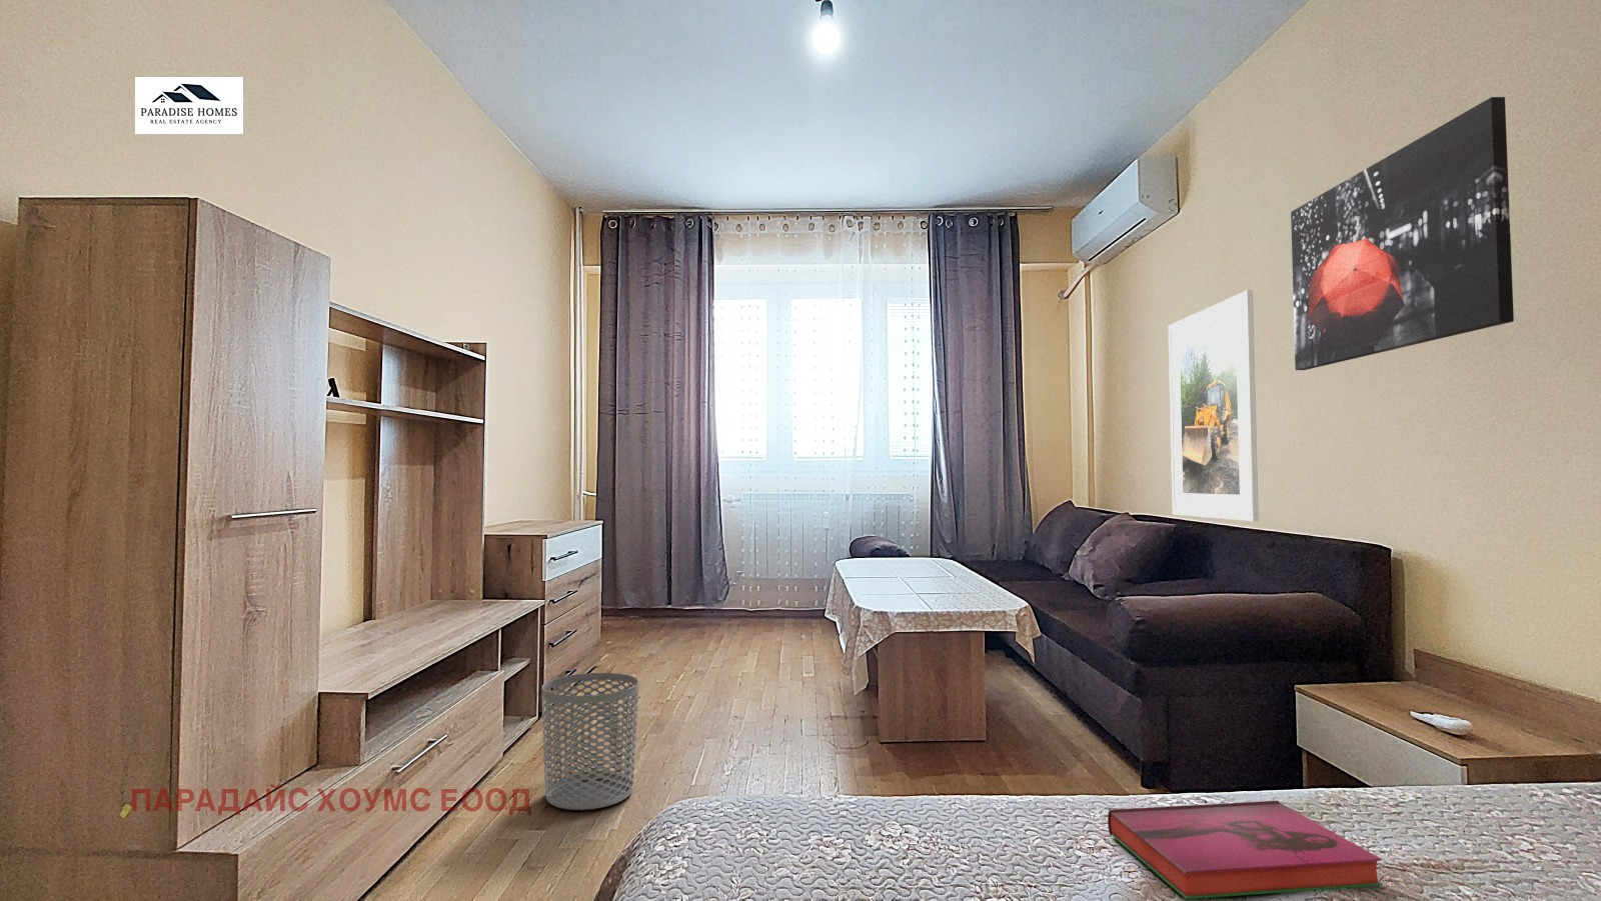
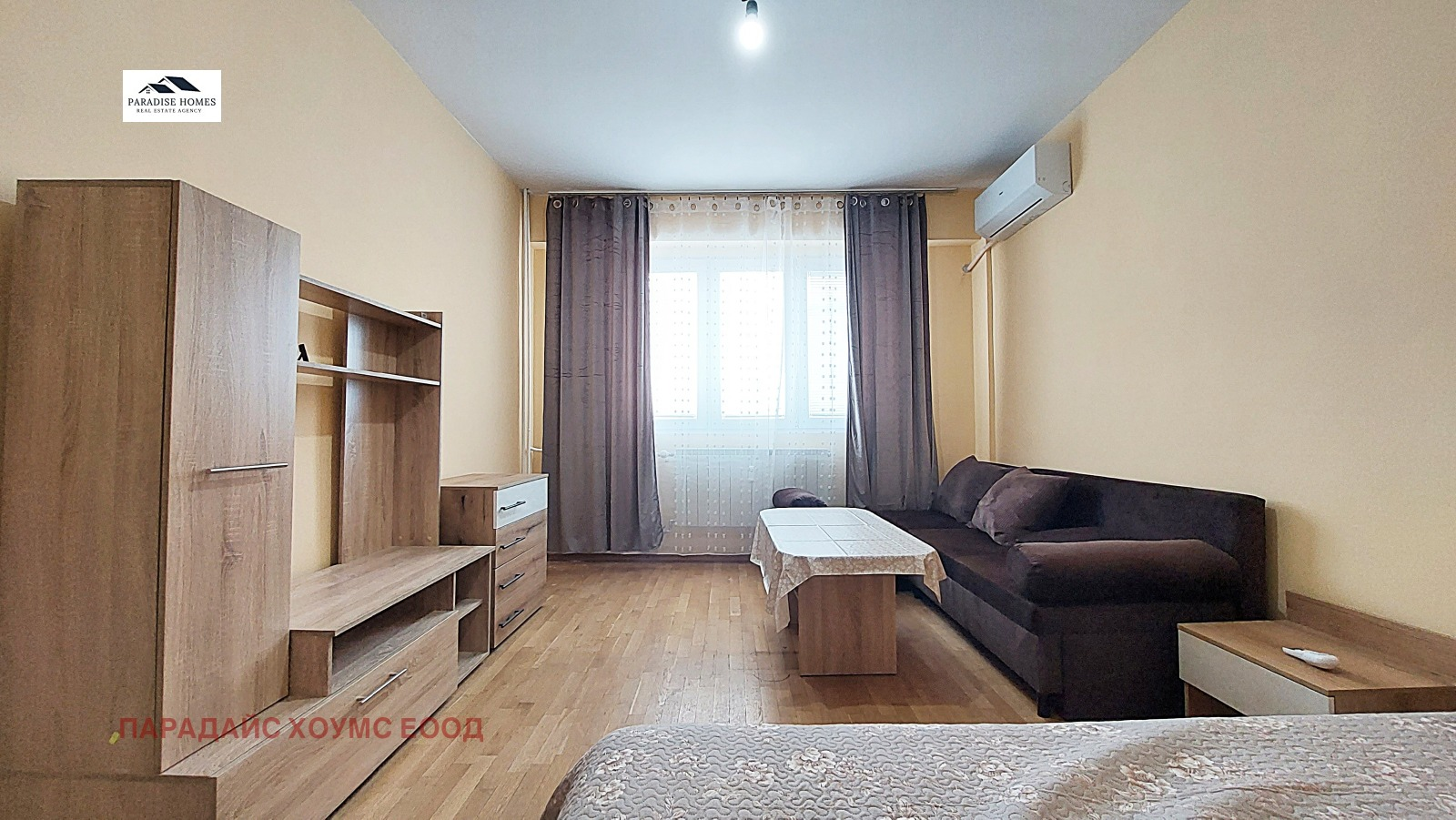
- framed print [1168,289,1260,522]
- wall art [1290,96,1515,371]
- waste bin [540,672,639,811]
- hardback book [1106,800,1383,900]
